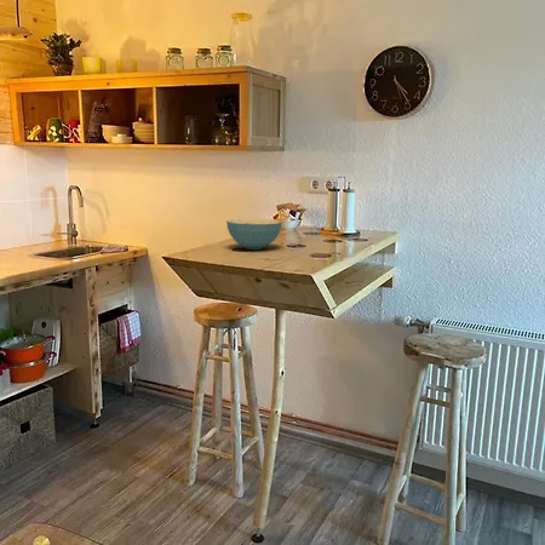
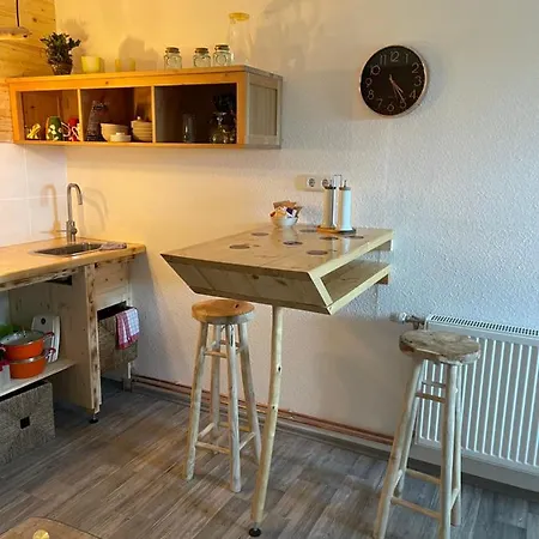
- cereal bowl [225,218,282,251]
